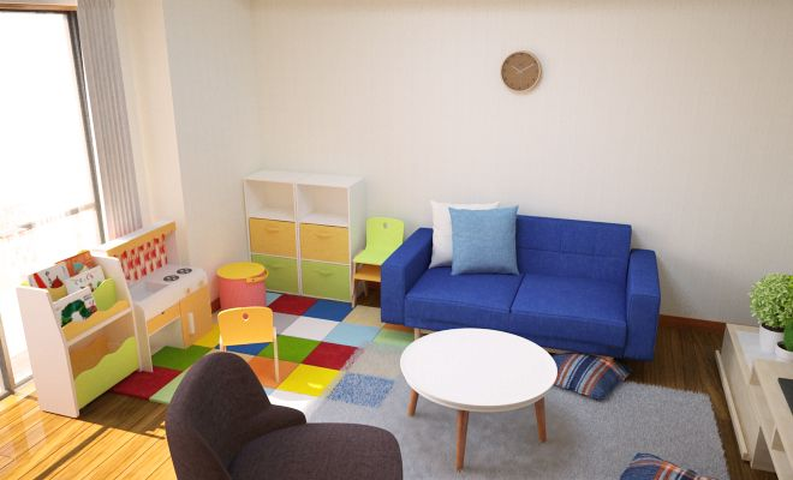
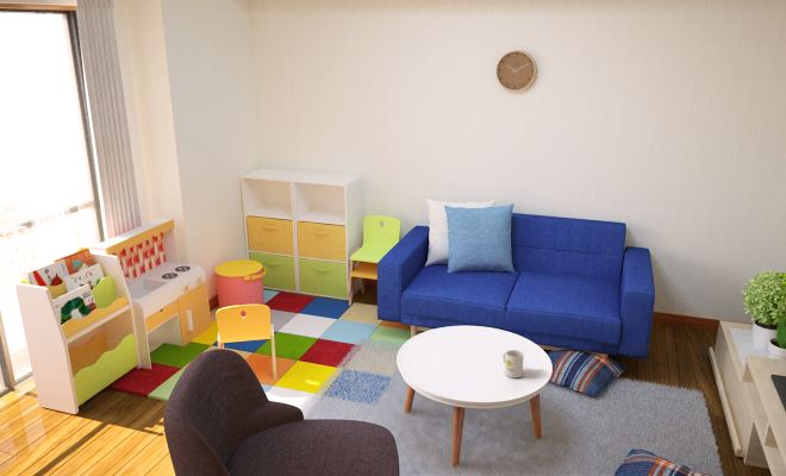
+ mug [501,349,525,378]
